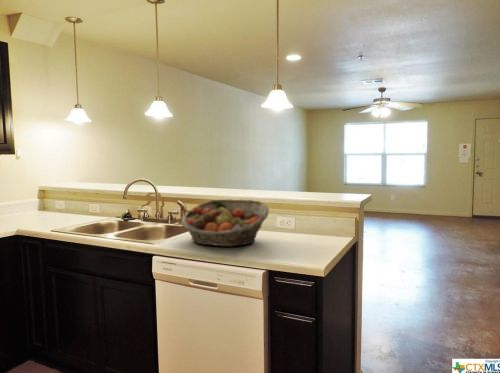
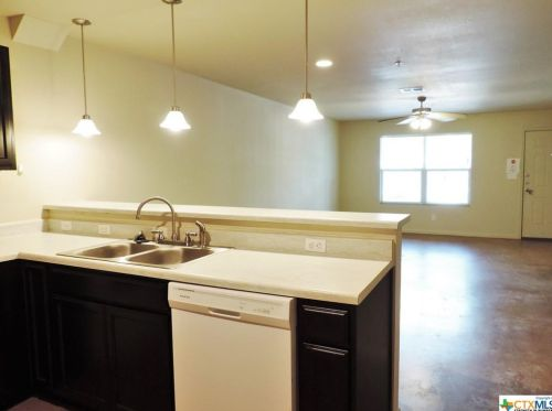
- fruit basket [180,198,270,247]
